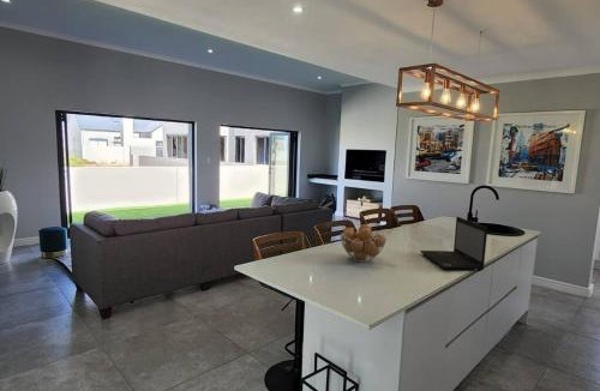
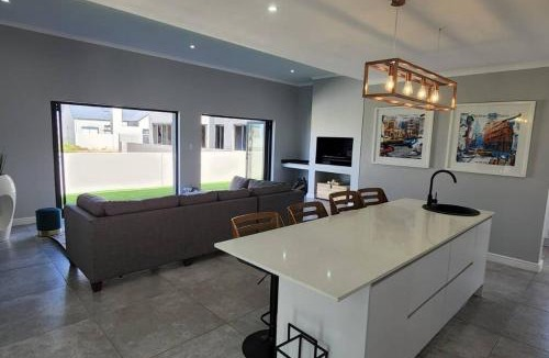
- fruit basket [338,223,388,264]
- laptop [419,216,488,272]
